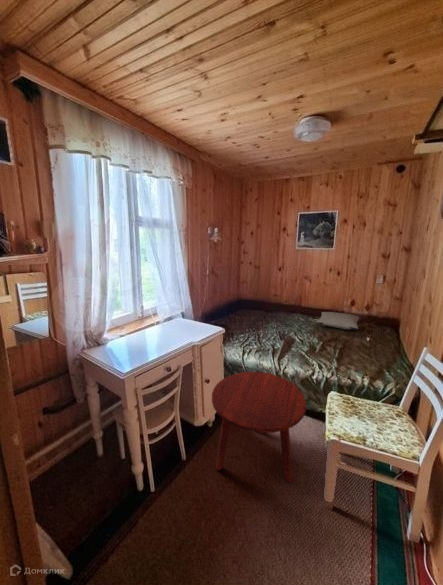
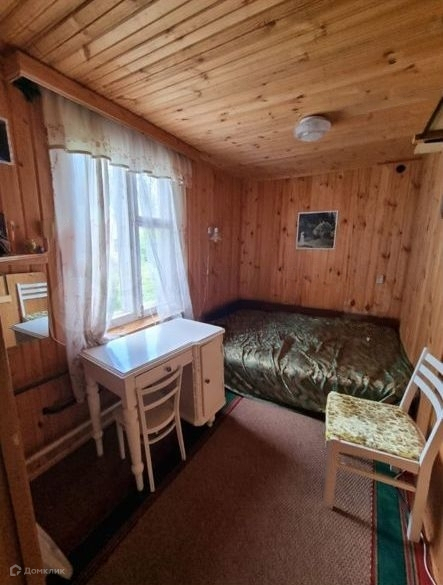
- pillow [315,311,360,331]
- side table [211,371,307,484]
